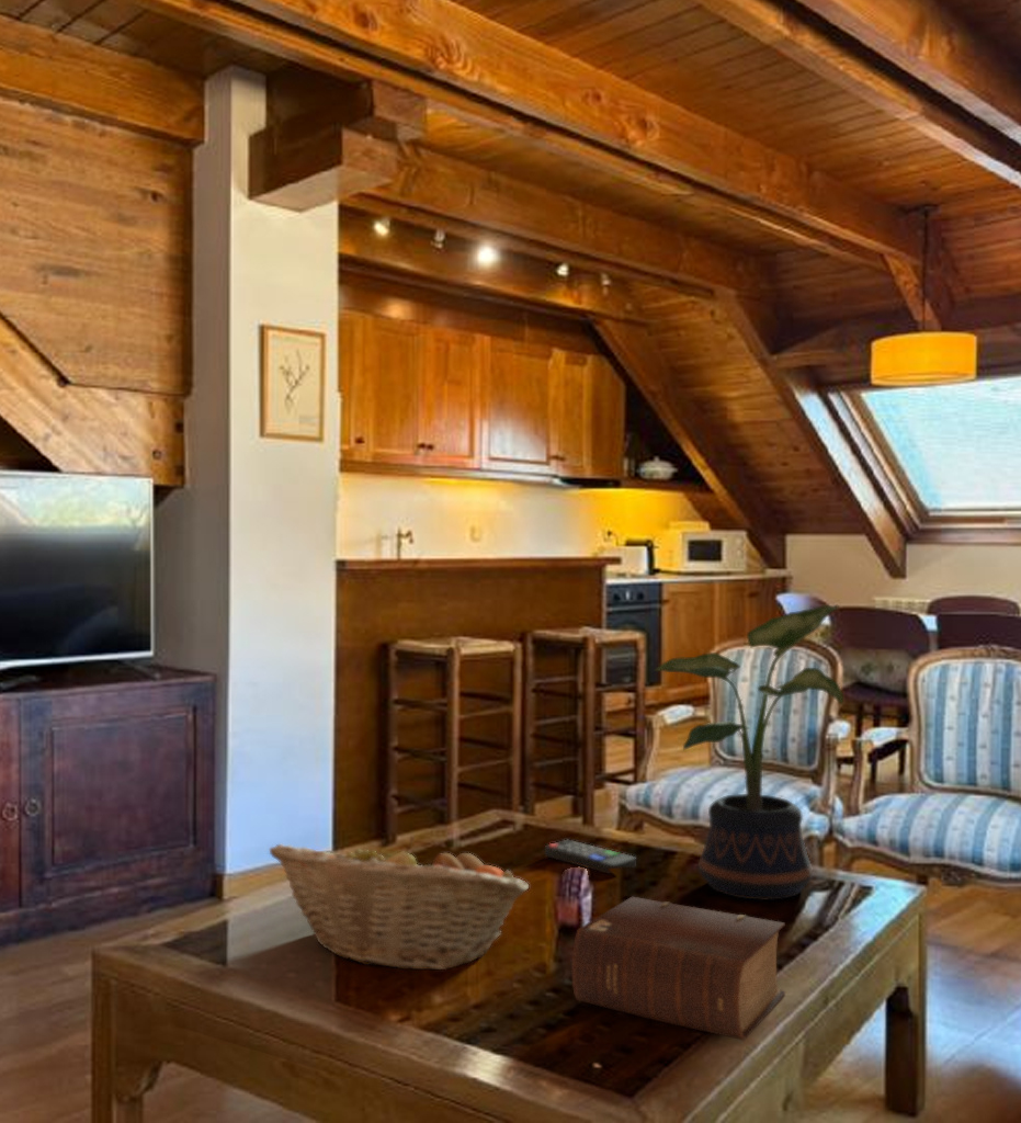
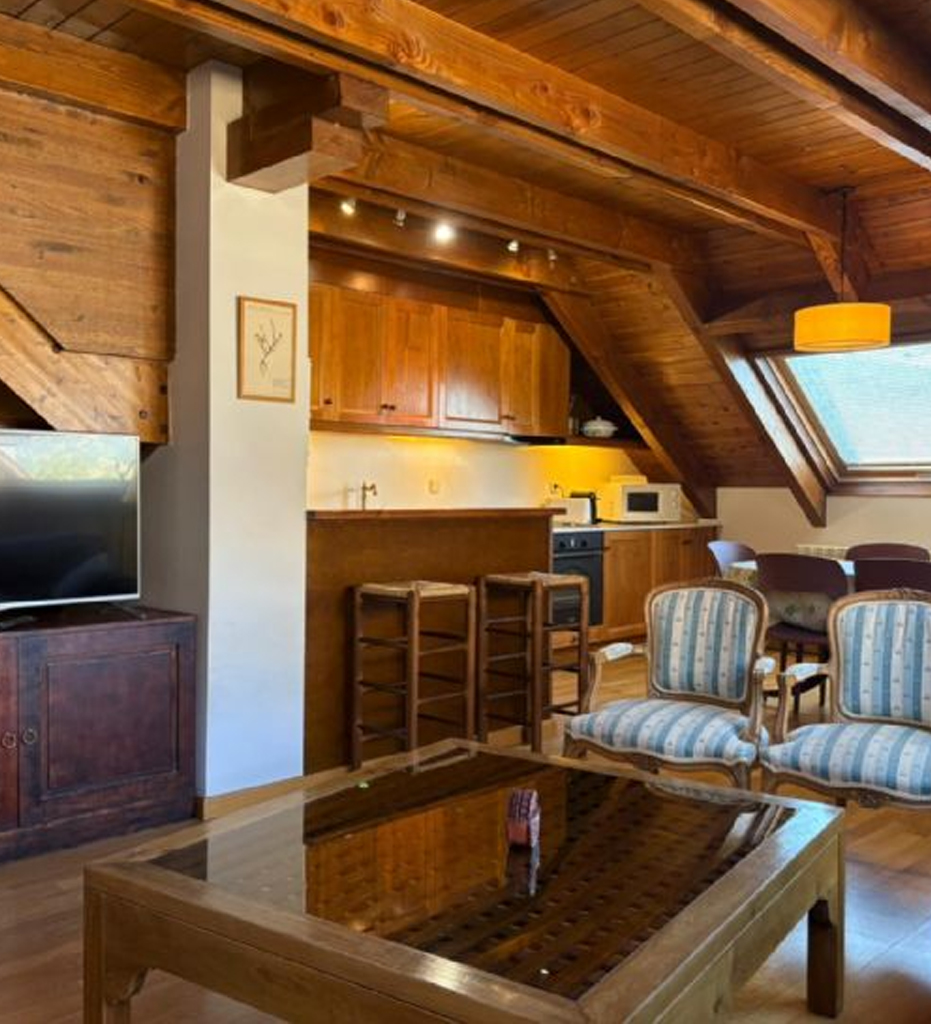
- potted plant [654,603,844,901]
- fruit basket [269,837,530,971]
- remote control [544,839,636,875]
- bible [571,896,786,1042]
